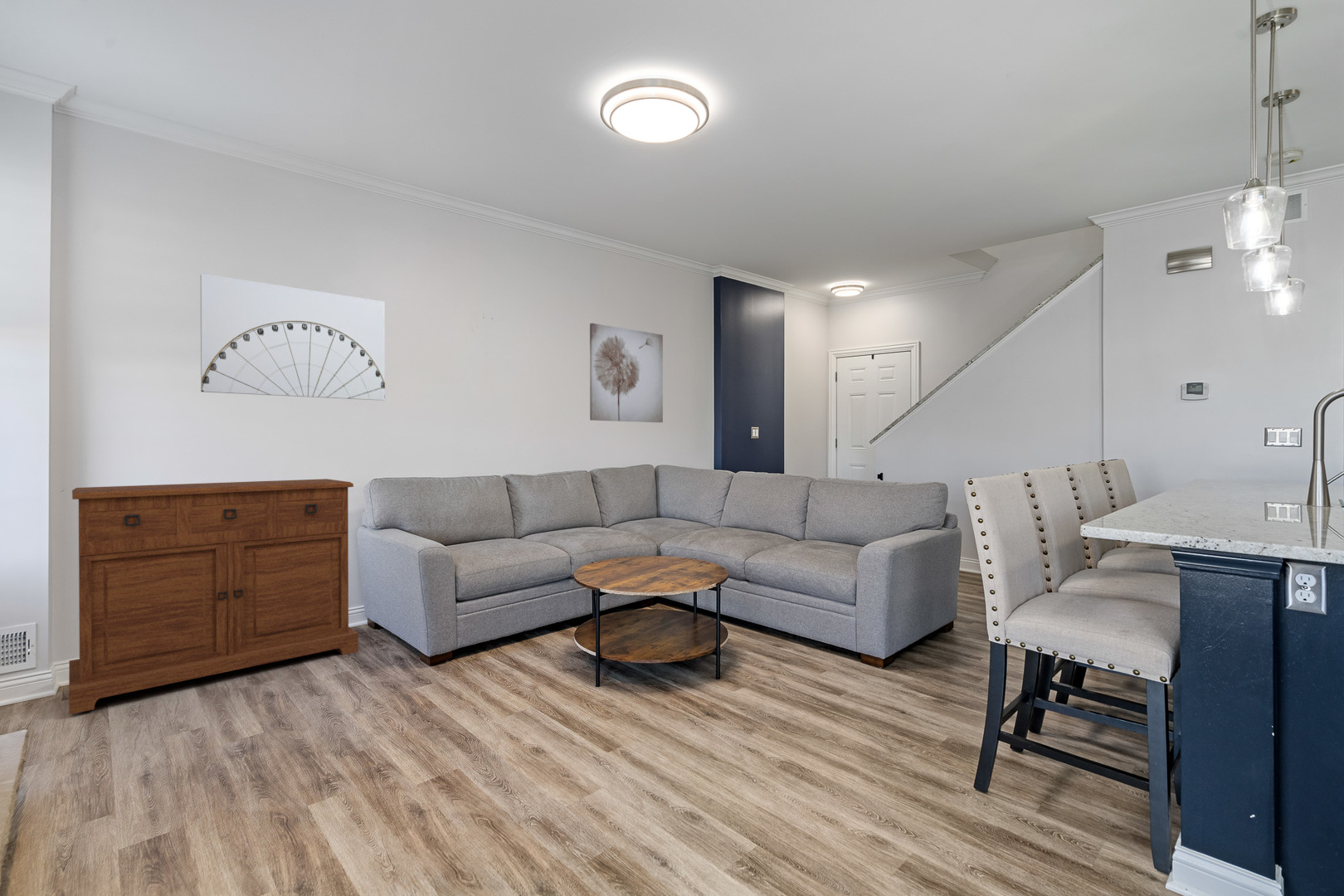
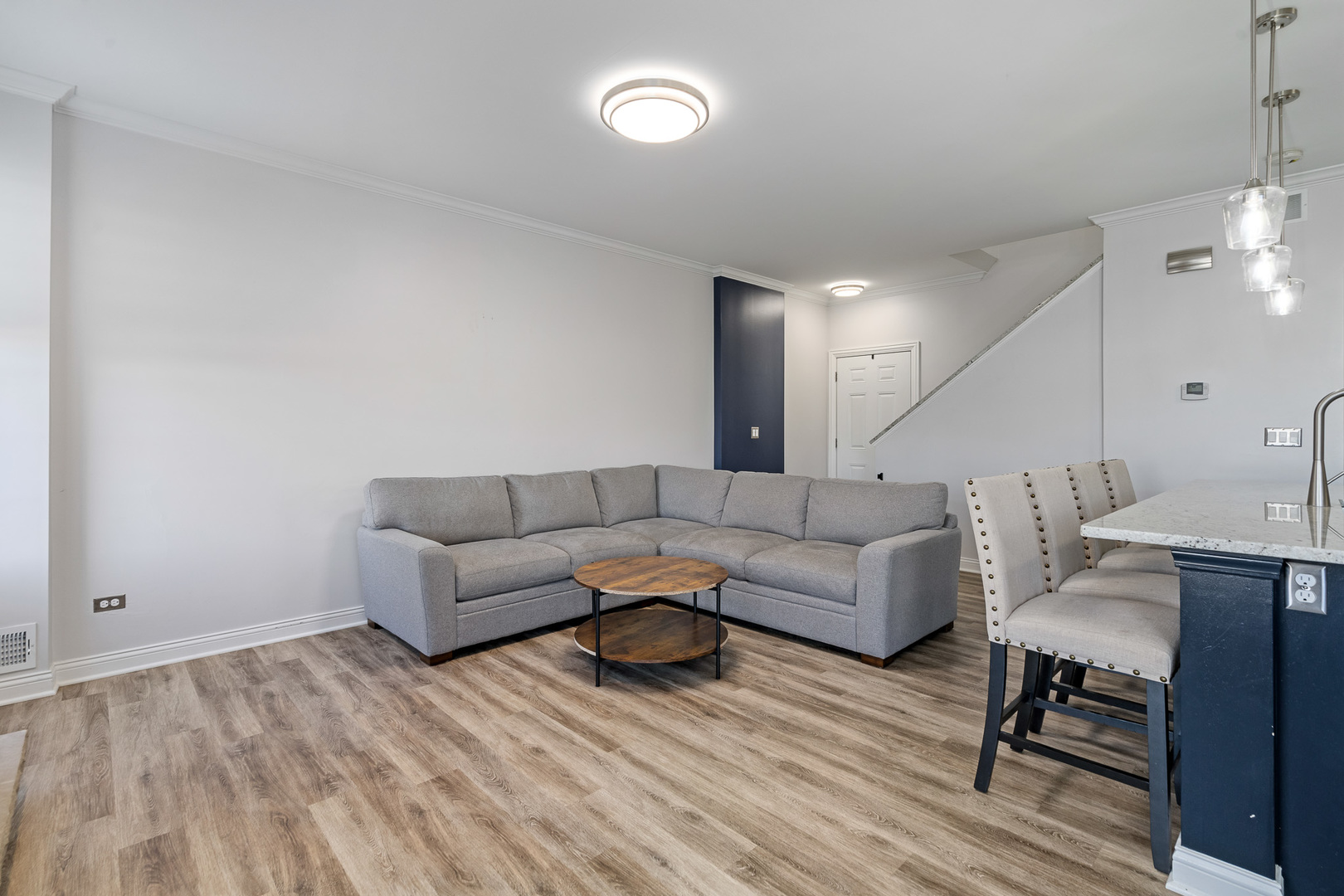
- sideboard [68,478,359,715]
- wall art [199,273,386,402]
- wall art [589,323,664,423]
